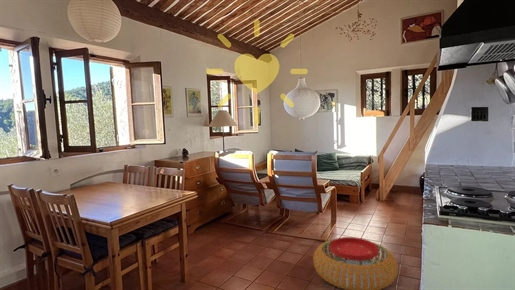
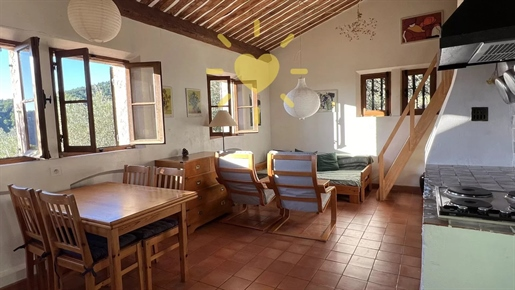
- pouf [312,236,399,290]
